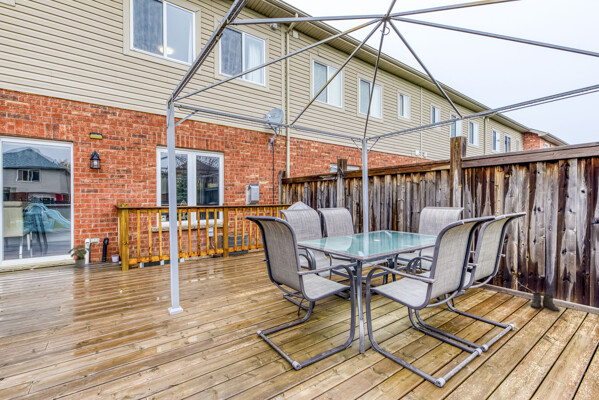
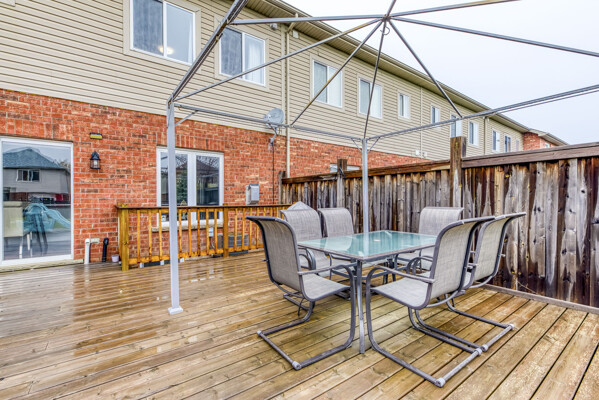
- boots [528,291,560,312]
- potted plant [67,245,94,268]
